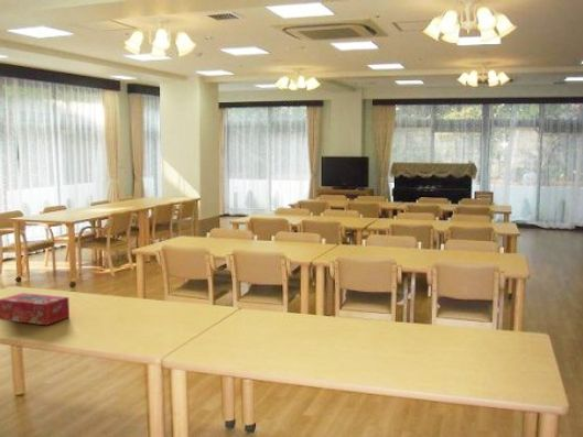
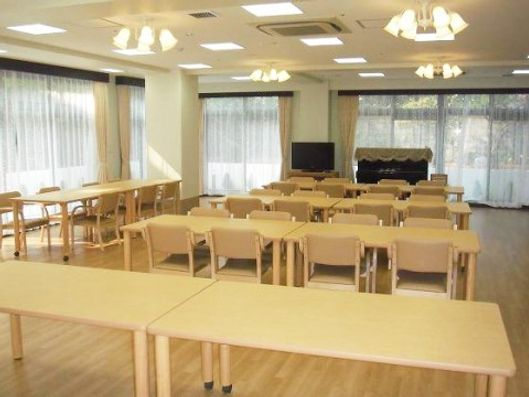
- tissue box [0,292,71,326]
